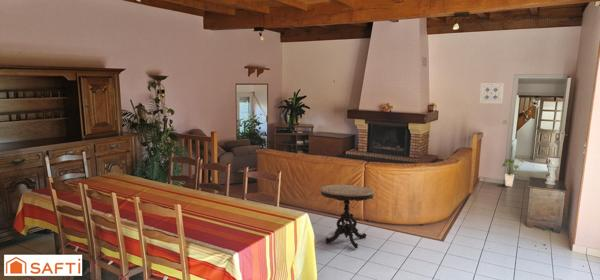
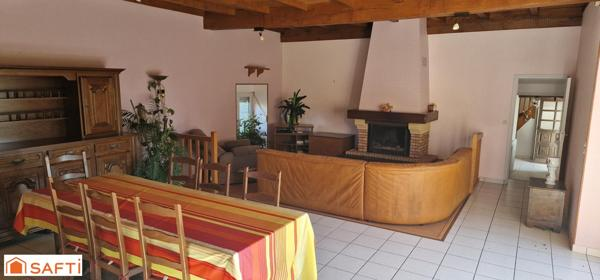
- house plant [501,158,525,188]
- wall art [479,82,504,104]
- side table [319,184,375,249]
